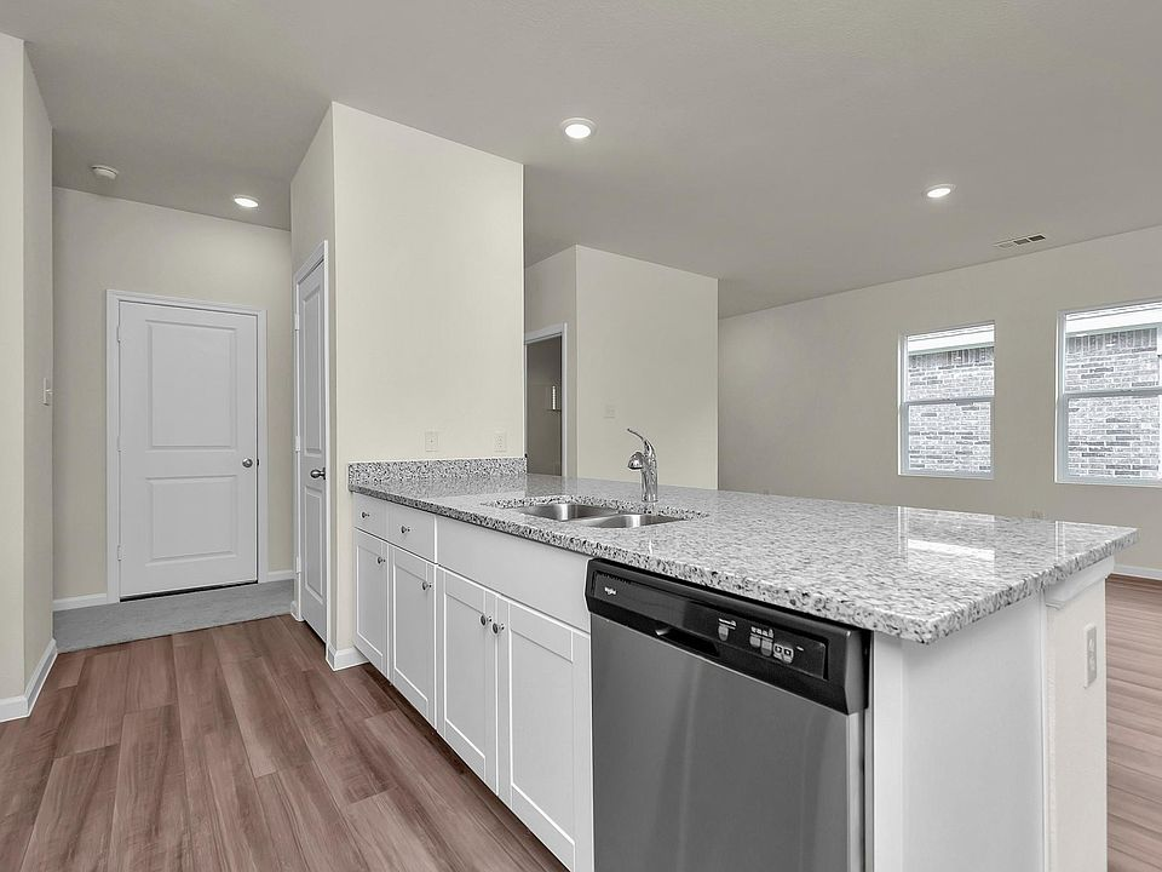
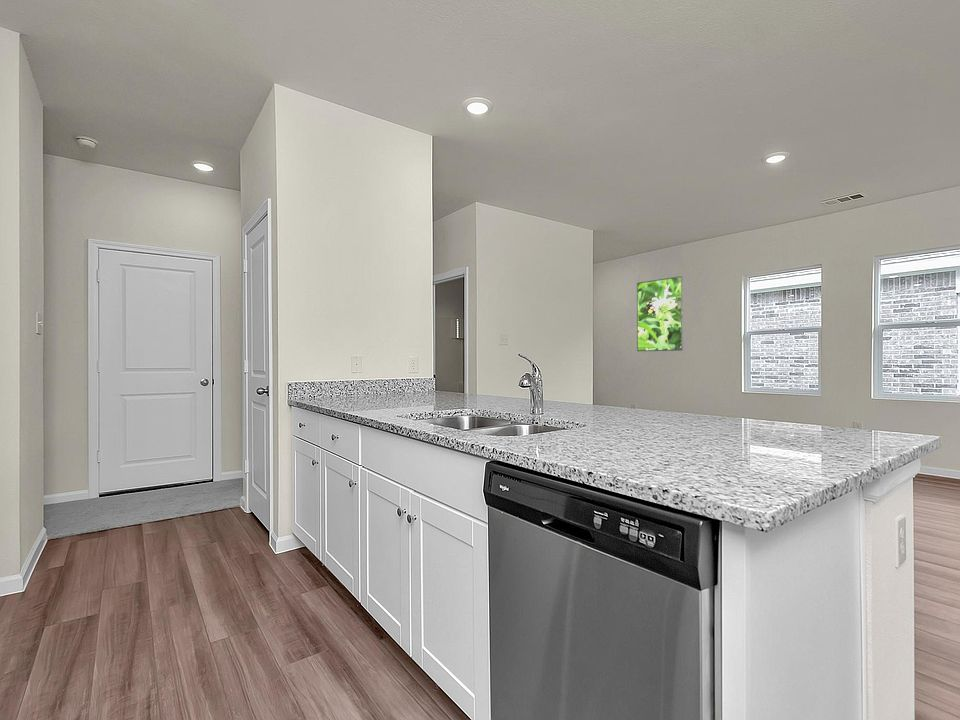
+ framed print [636,275,684,352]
